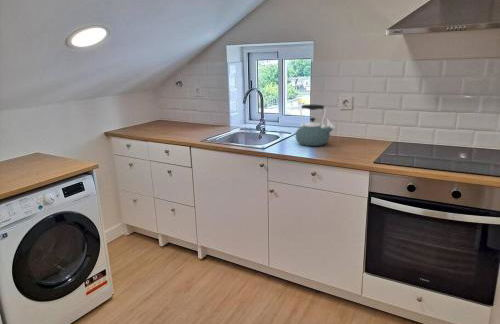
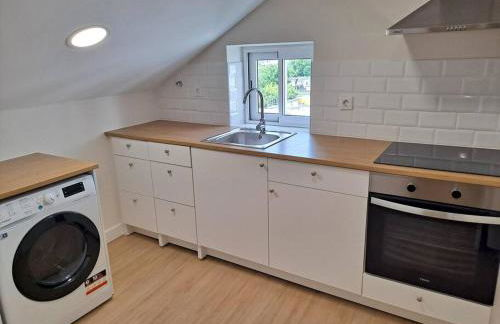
- kettle [294,104,336,147]
